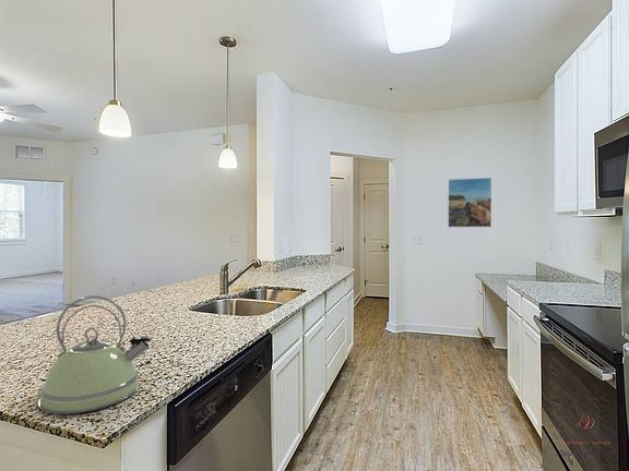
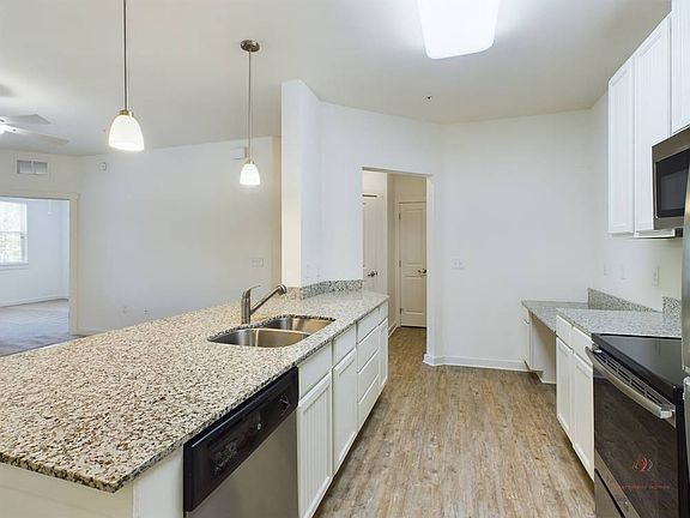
- kettle [37,294,153,415]
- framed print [447,177,492,228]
